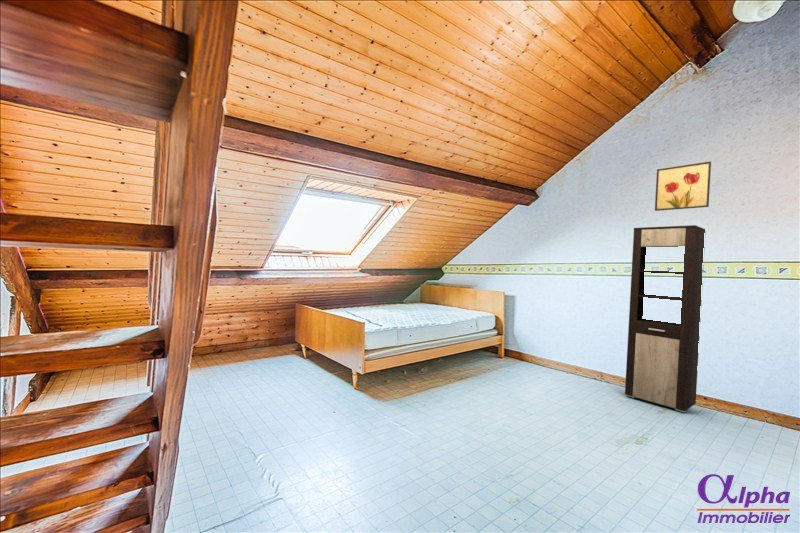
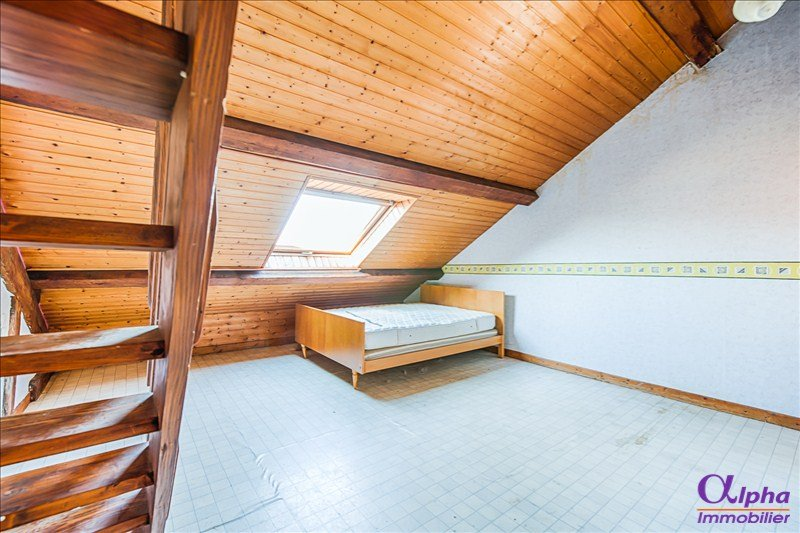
- cabinet [624,224,706,414]
- wall art [654,161,712,212]
